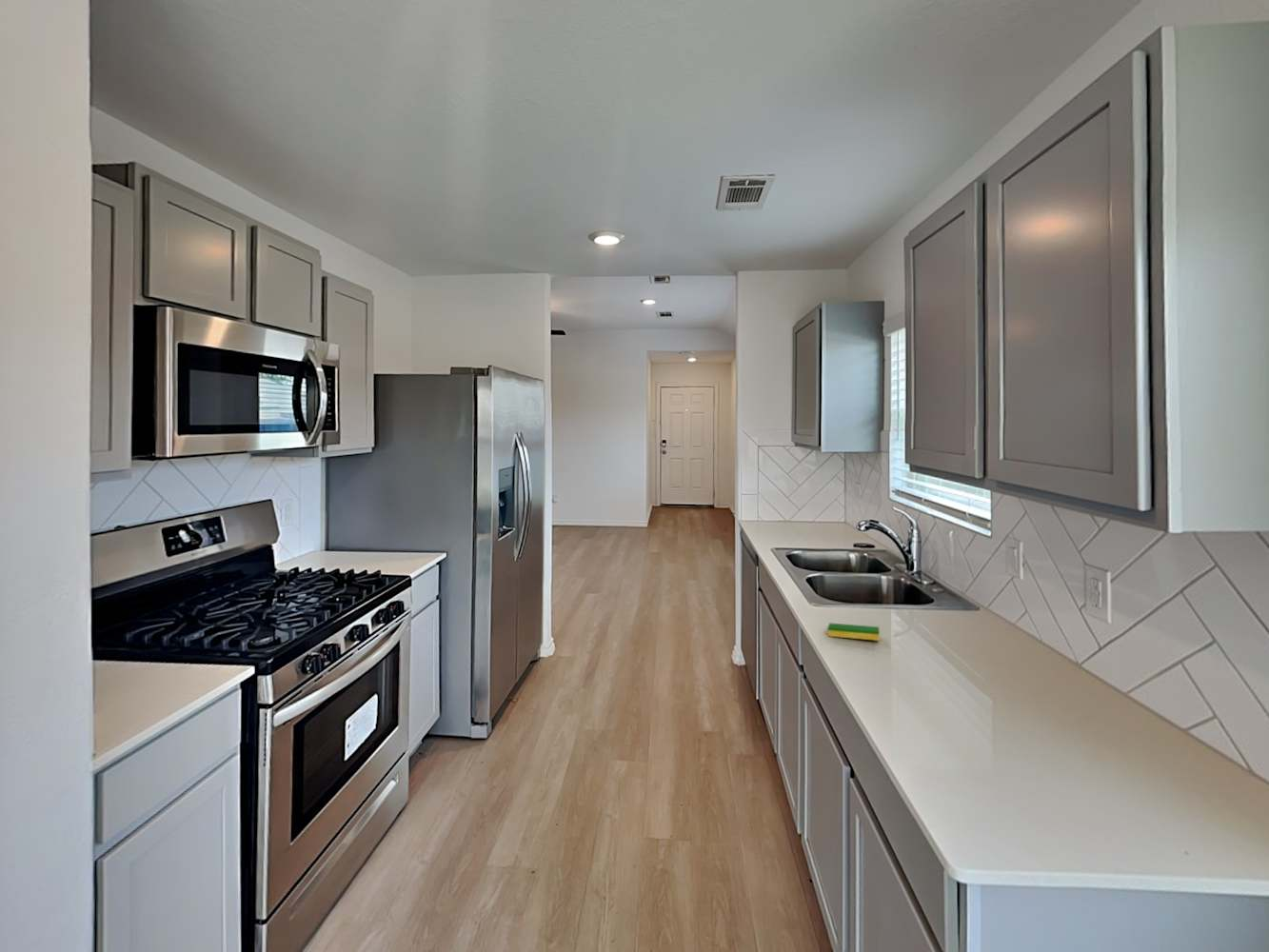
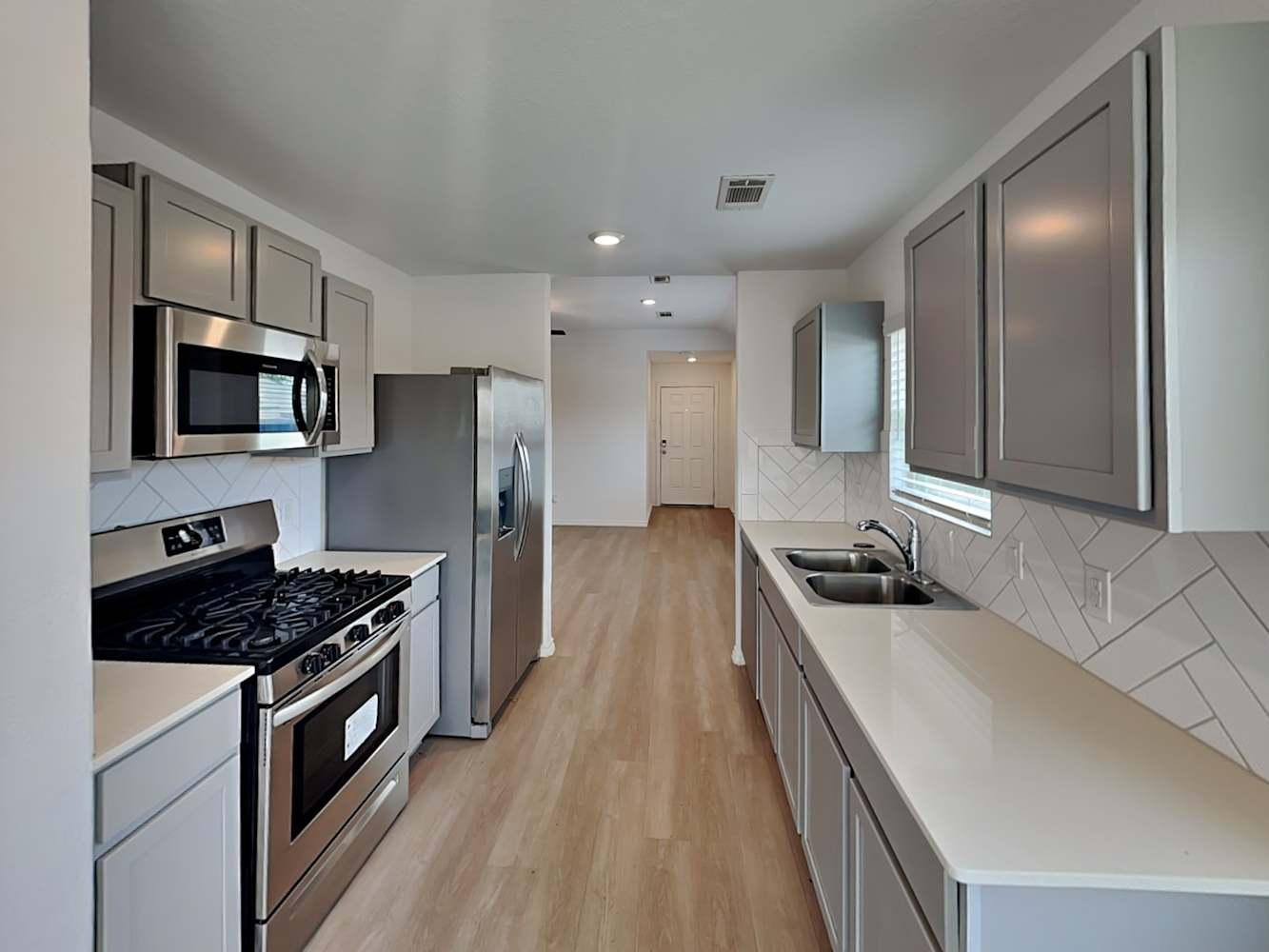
- dish sponge [826,623,881,642]
